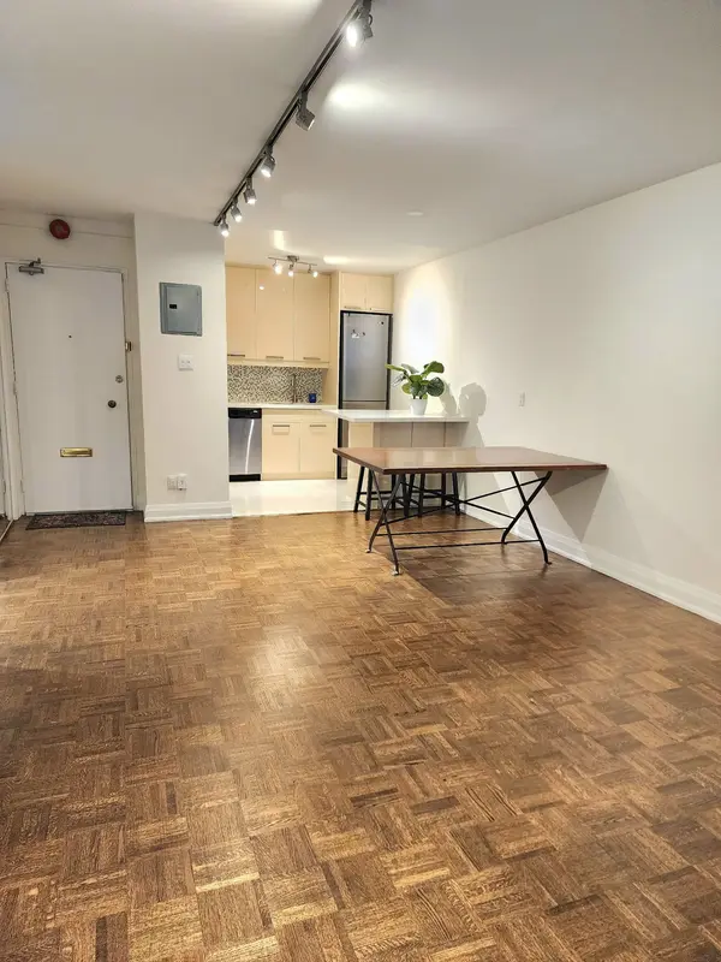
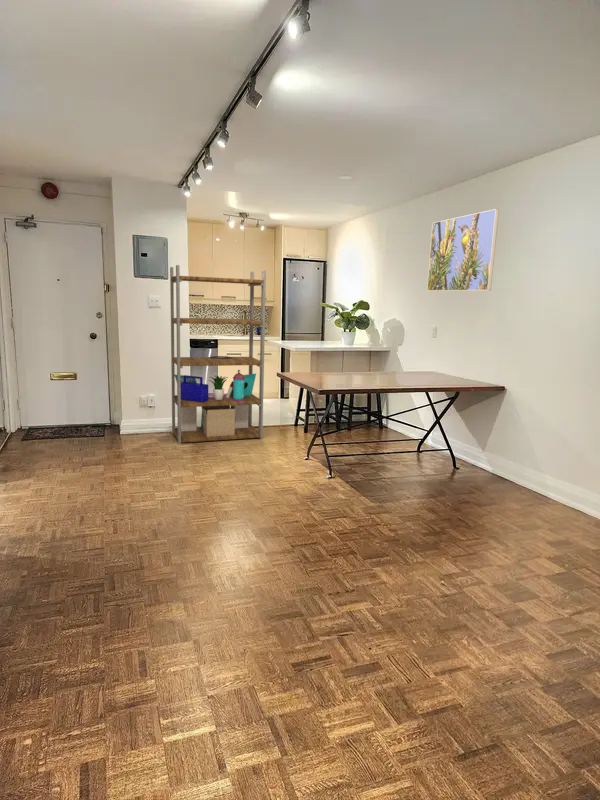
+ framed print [426,208,500,292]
+ shelving unit [169,264,267,445]
